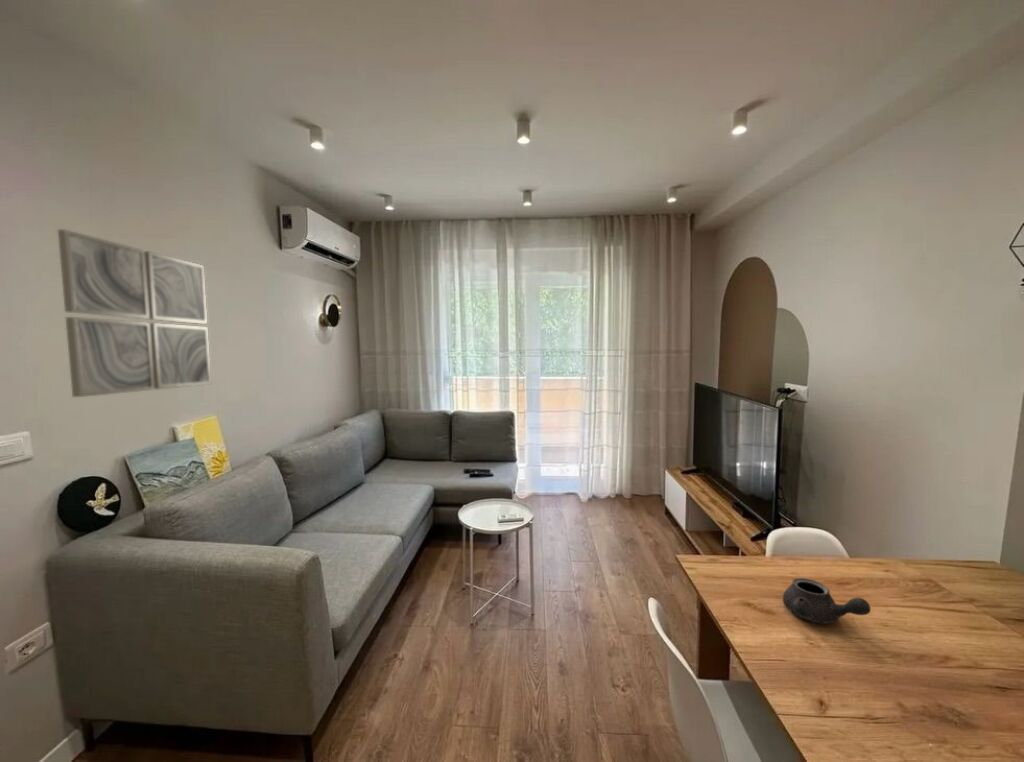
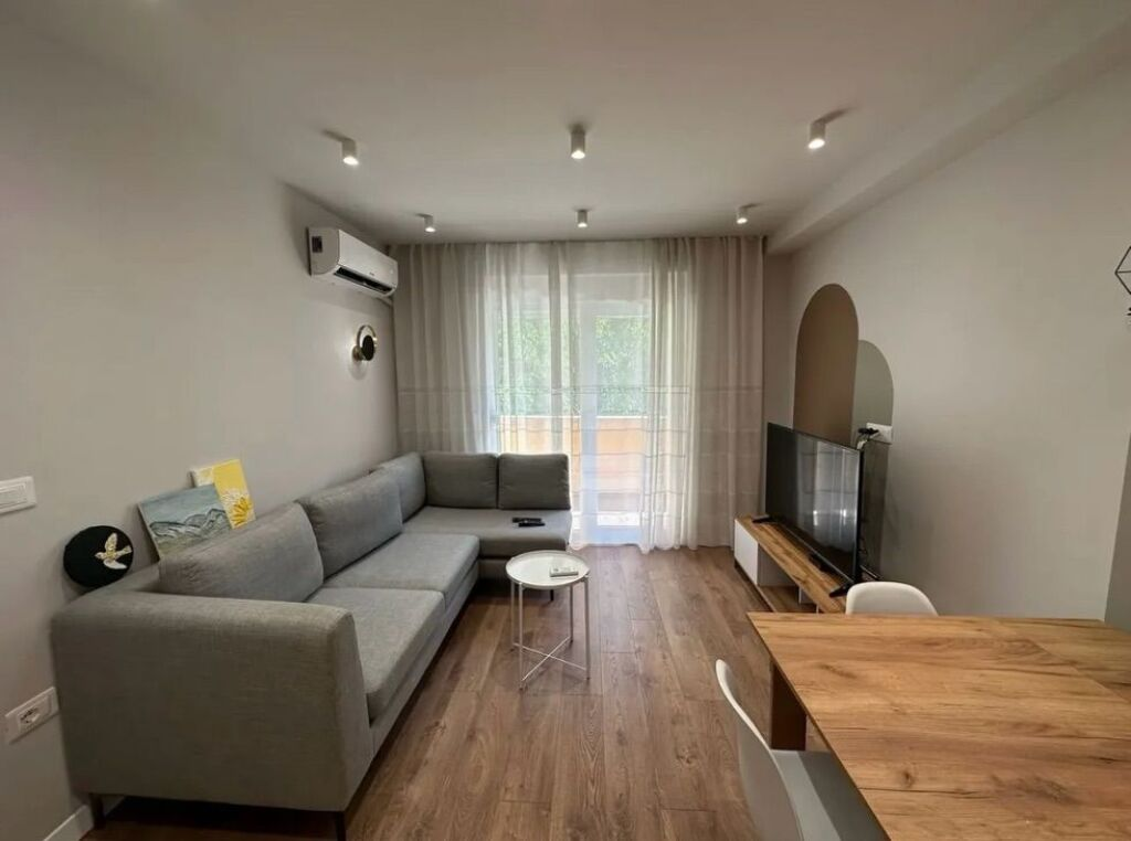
- wall art [57,228,212,398]
- teapot [782,577,872,625]
